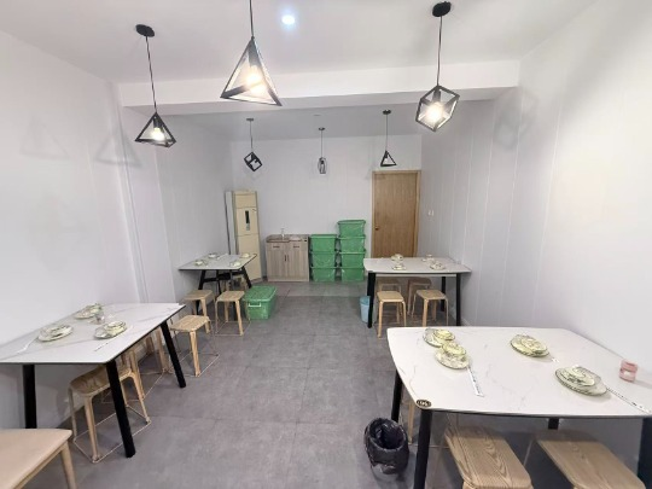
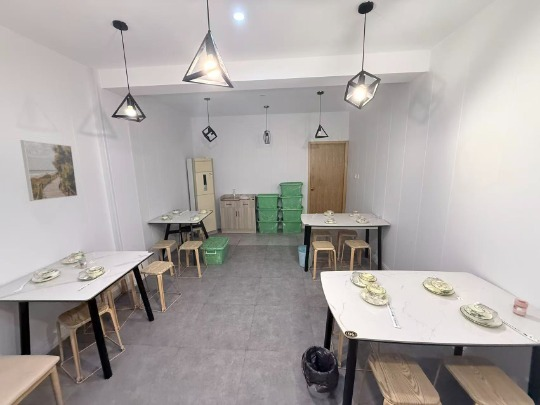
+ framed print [19,139,78,202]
